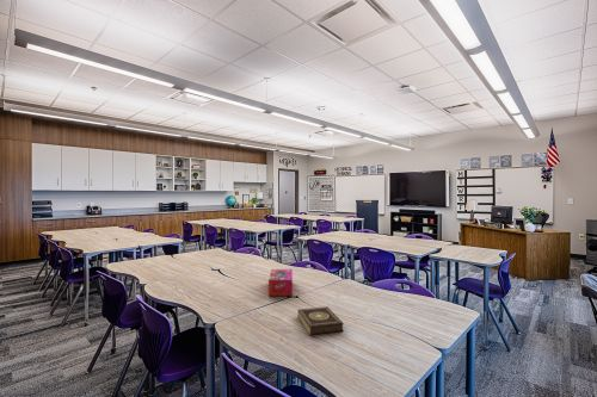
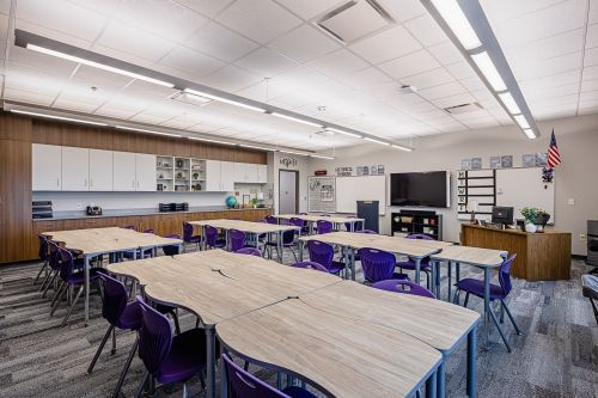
- book [296,305,345,336]
- tissue box [267,268,294,297]
